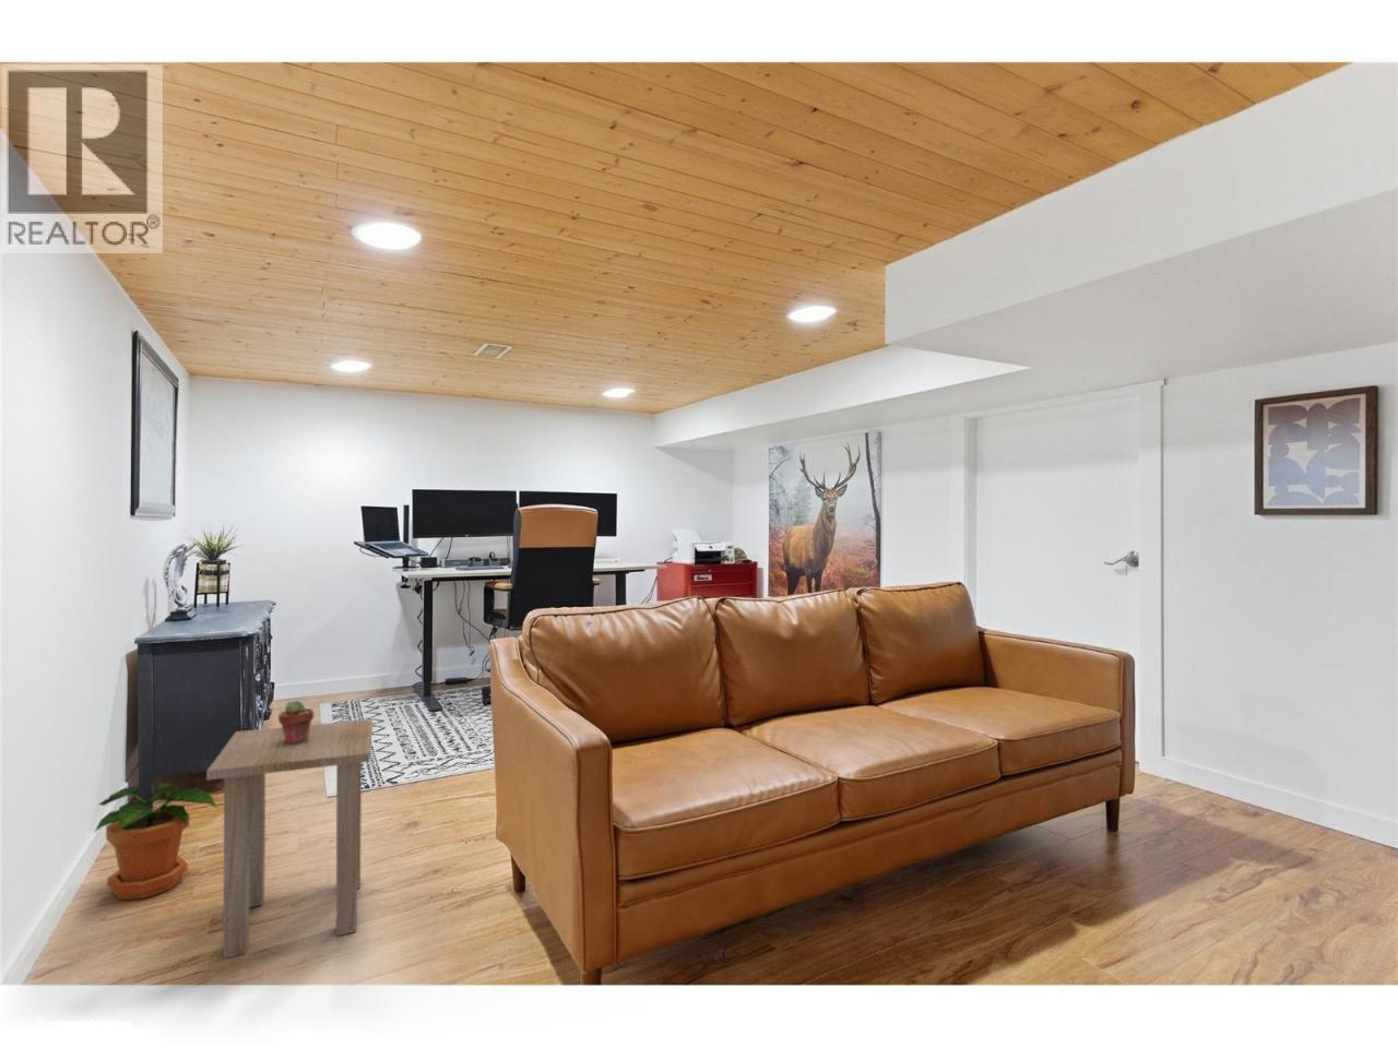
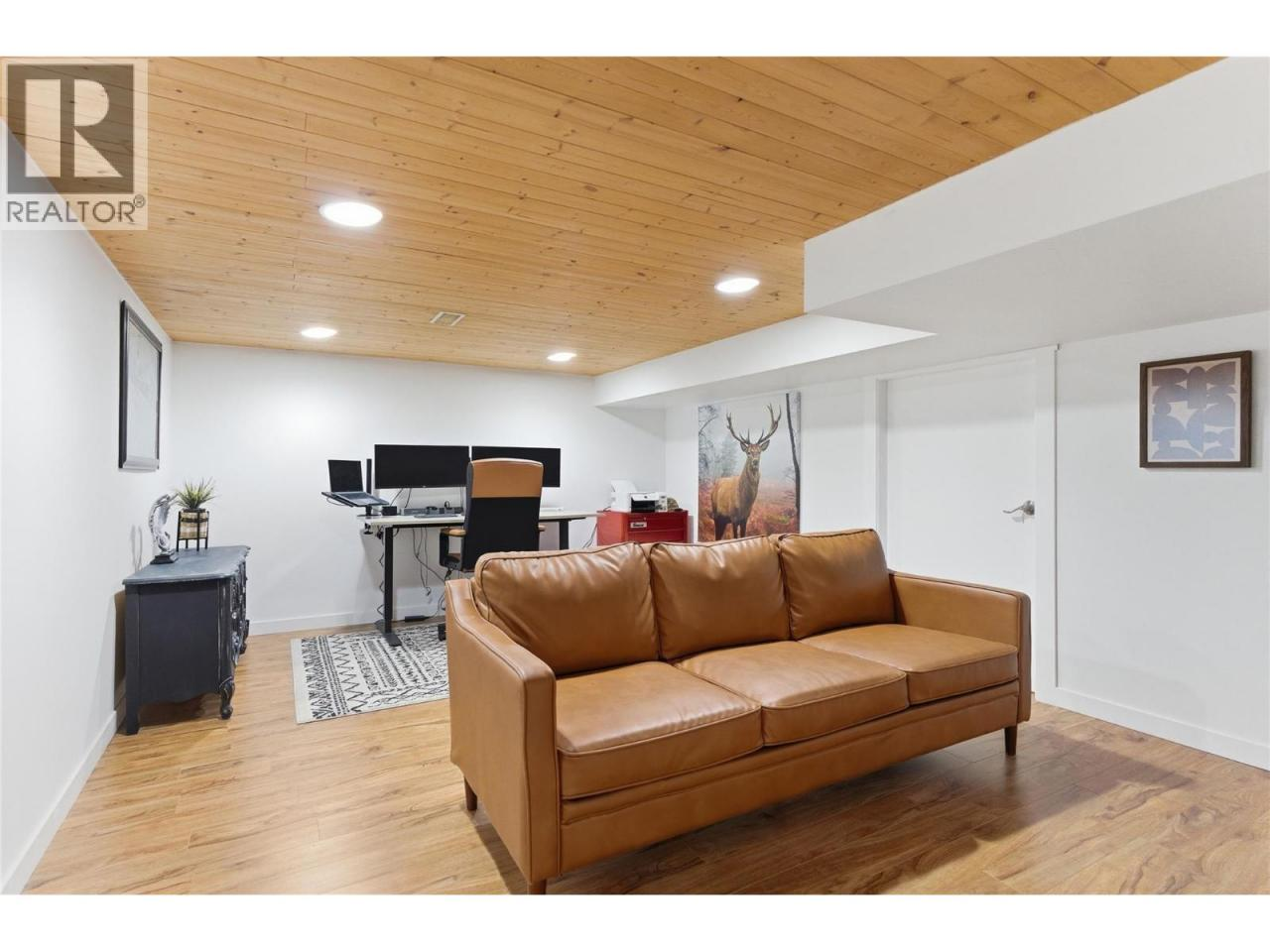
- potted plant [92,780,218,900]
- side table [206,719,373,960]
- potted succulent [277,699,315,743]
